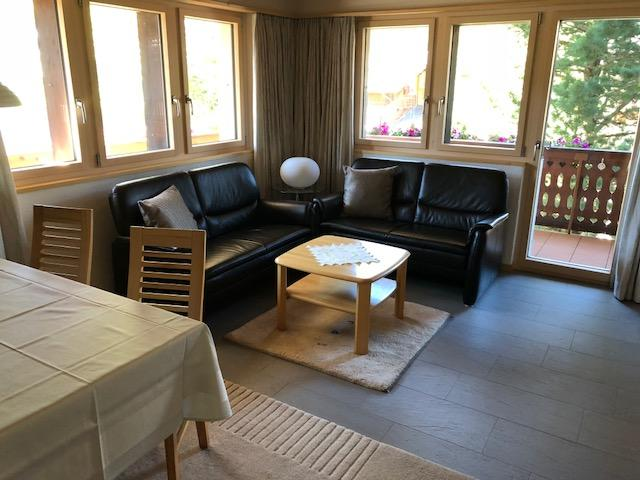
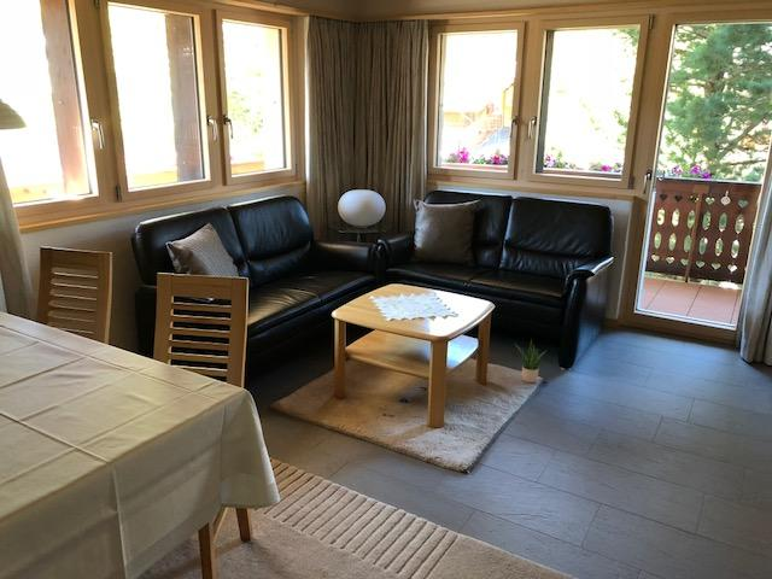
+ potted plant [515,338,548,384]
